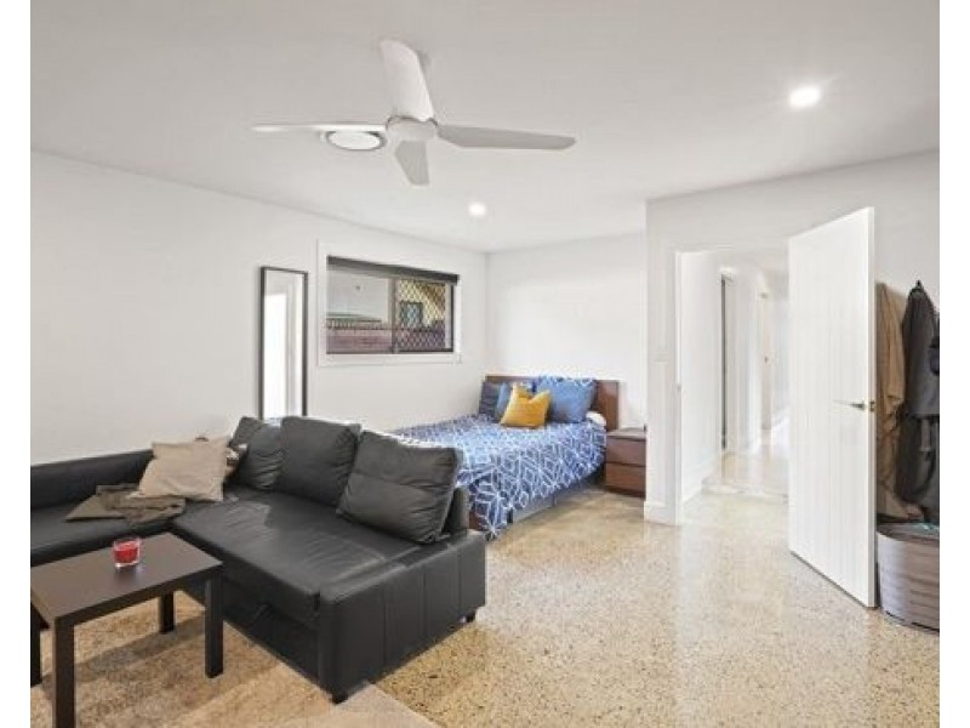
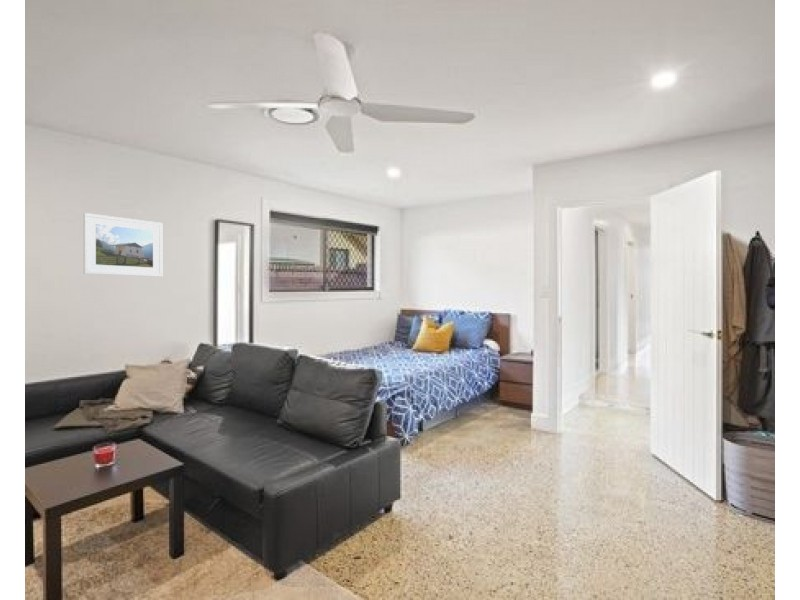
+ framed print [83,212,163,278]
